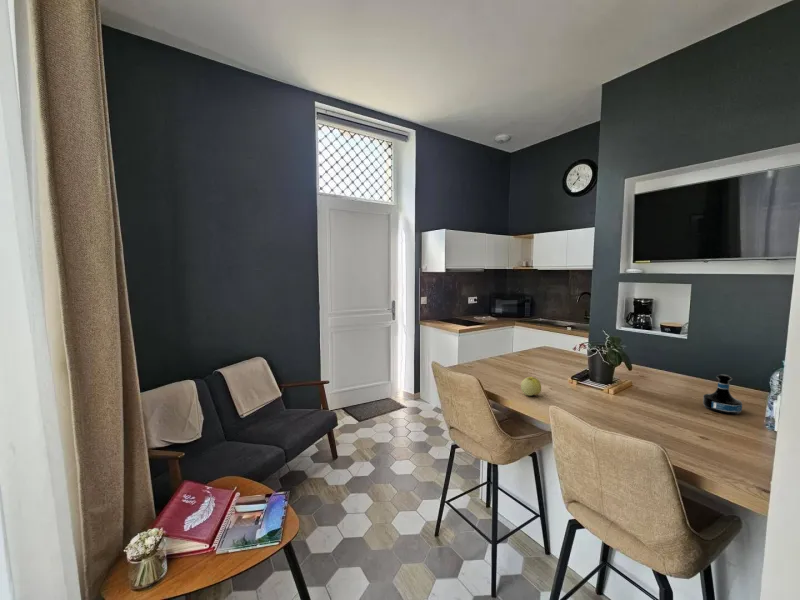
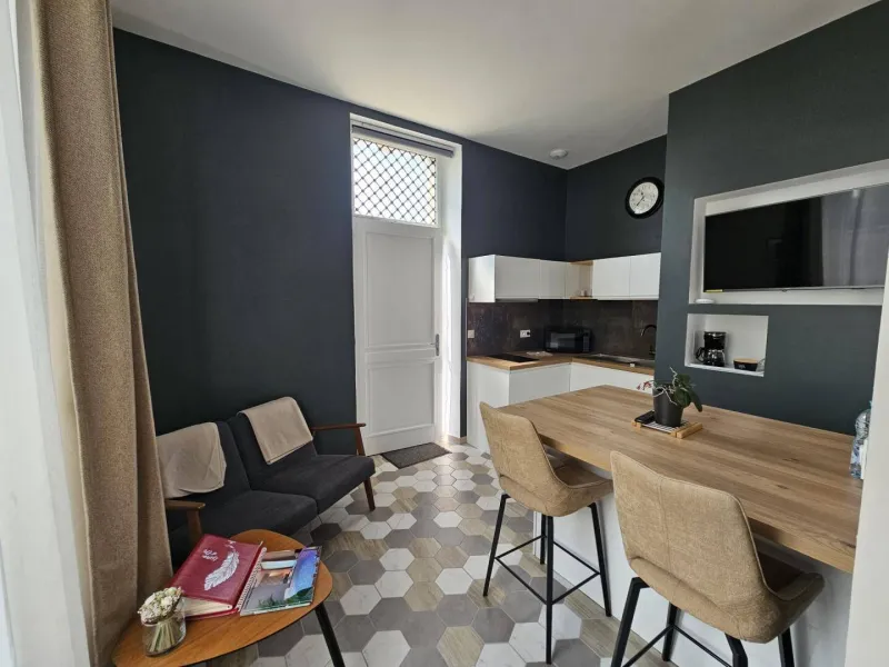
- tequila bottle [702,373,743,415]
- apple [520,376,542,397]
